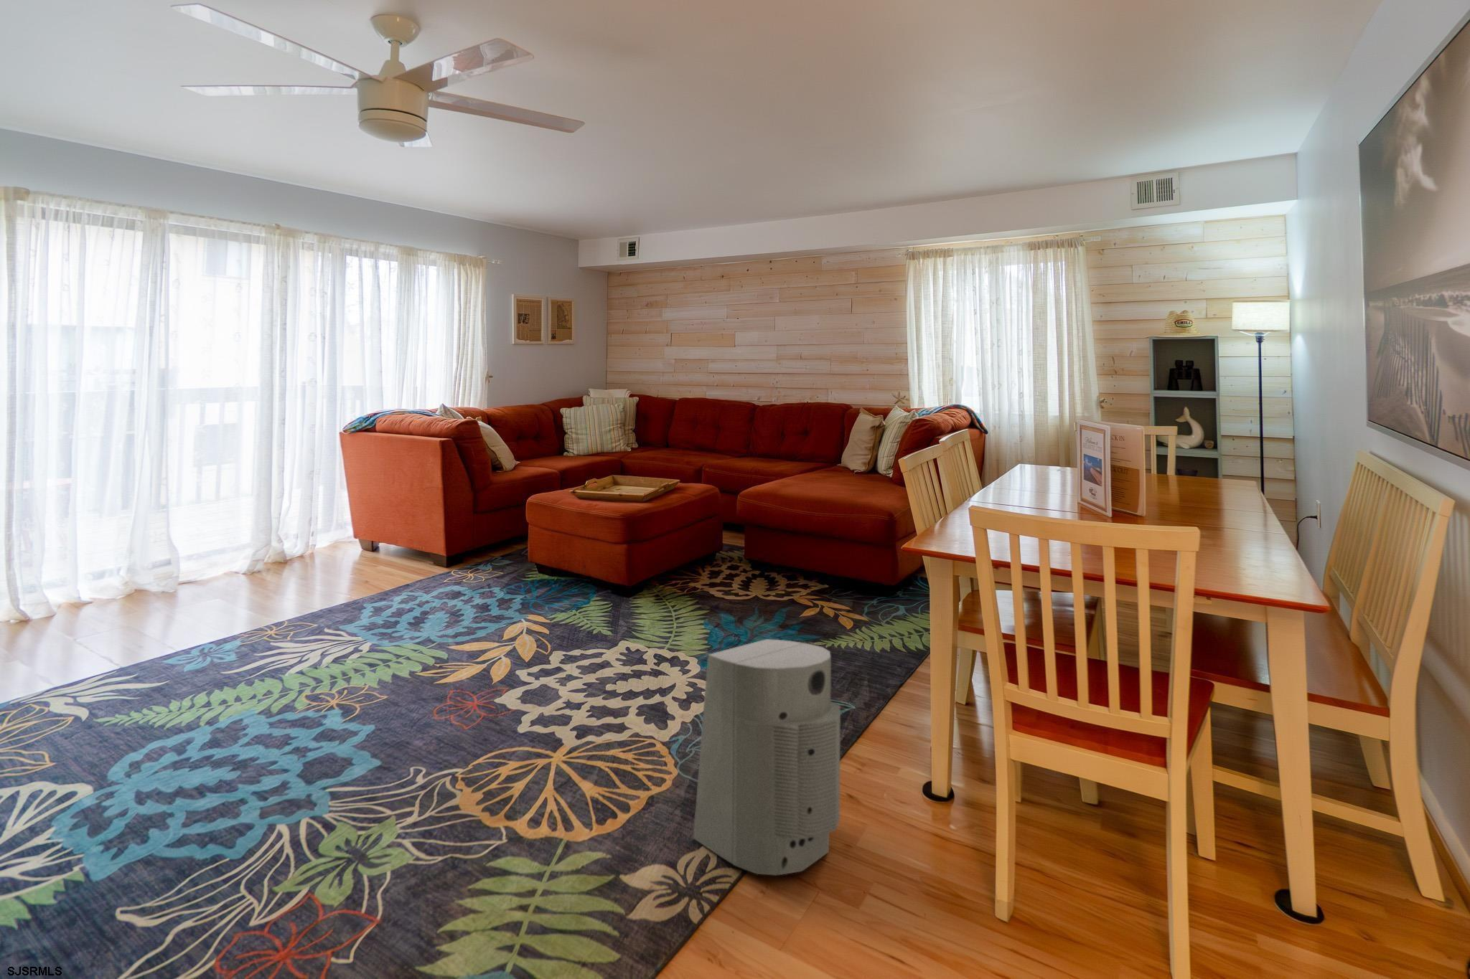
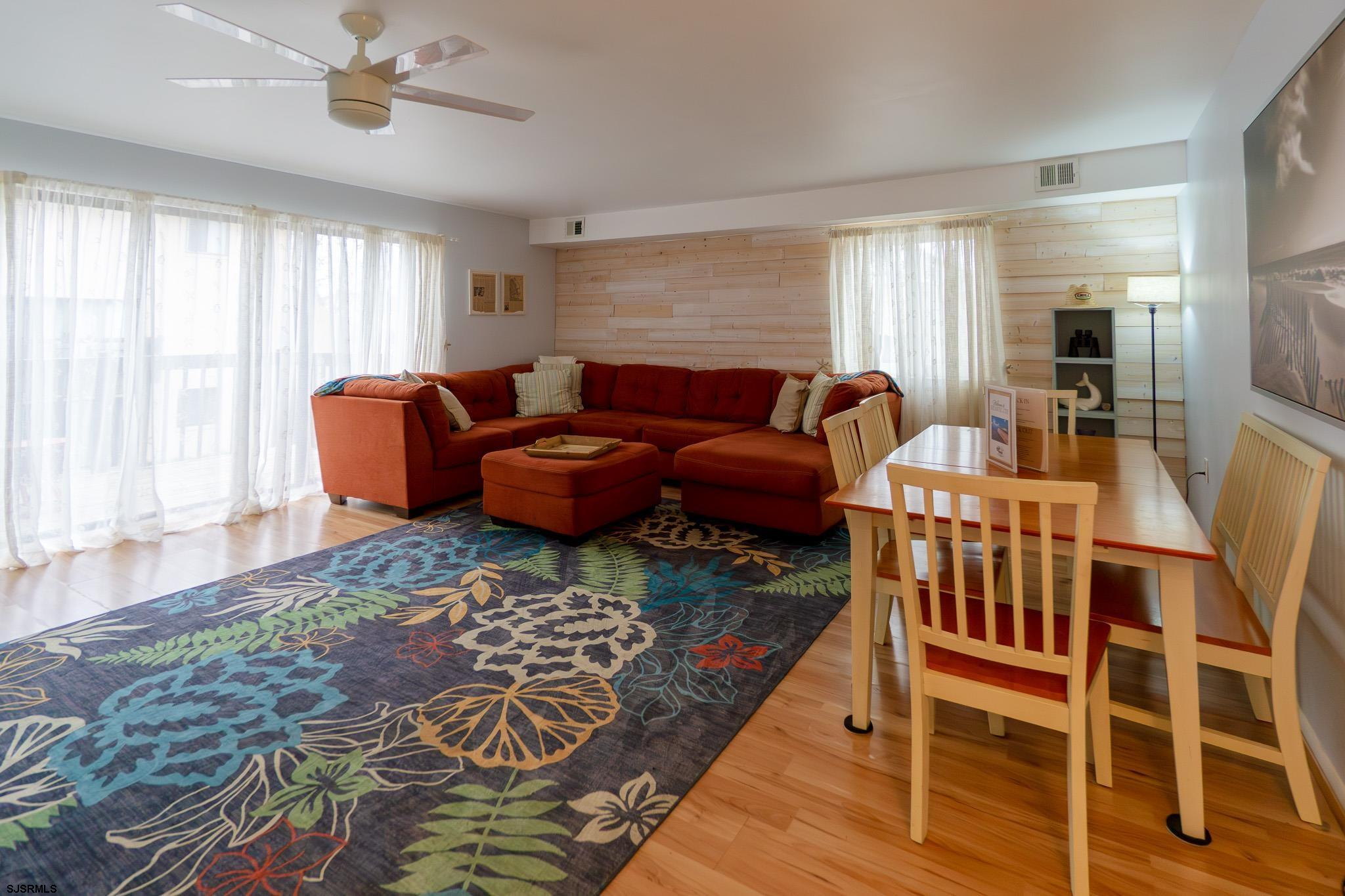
- fan [693,638,842,876]
